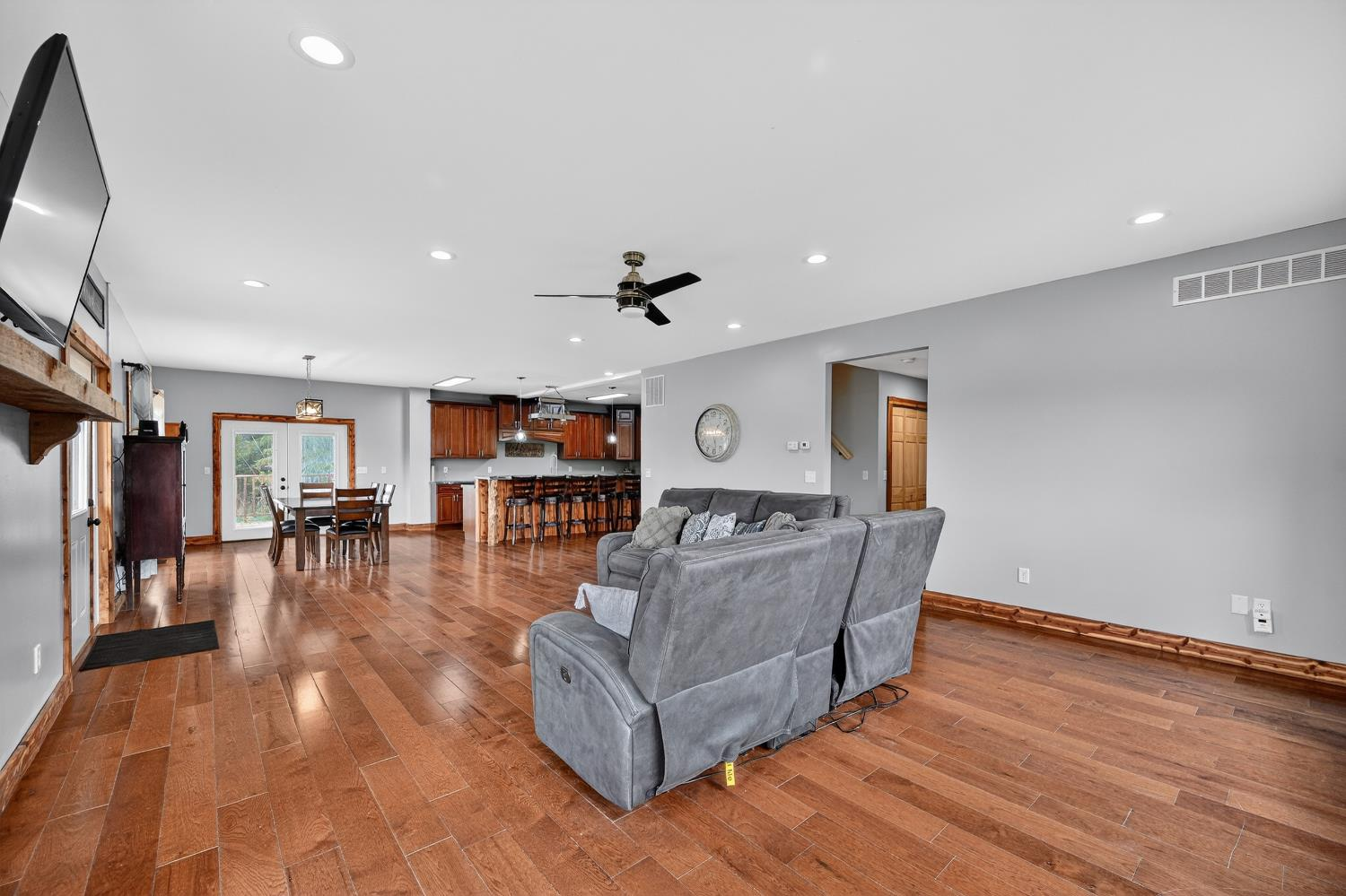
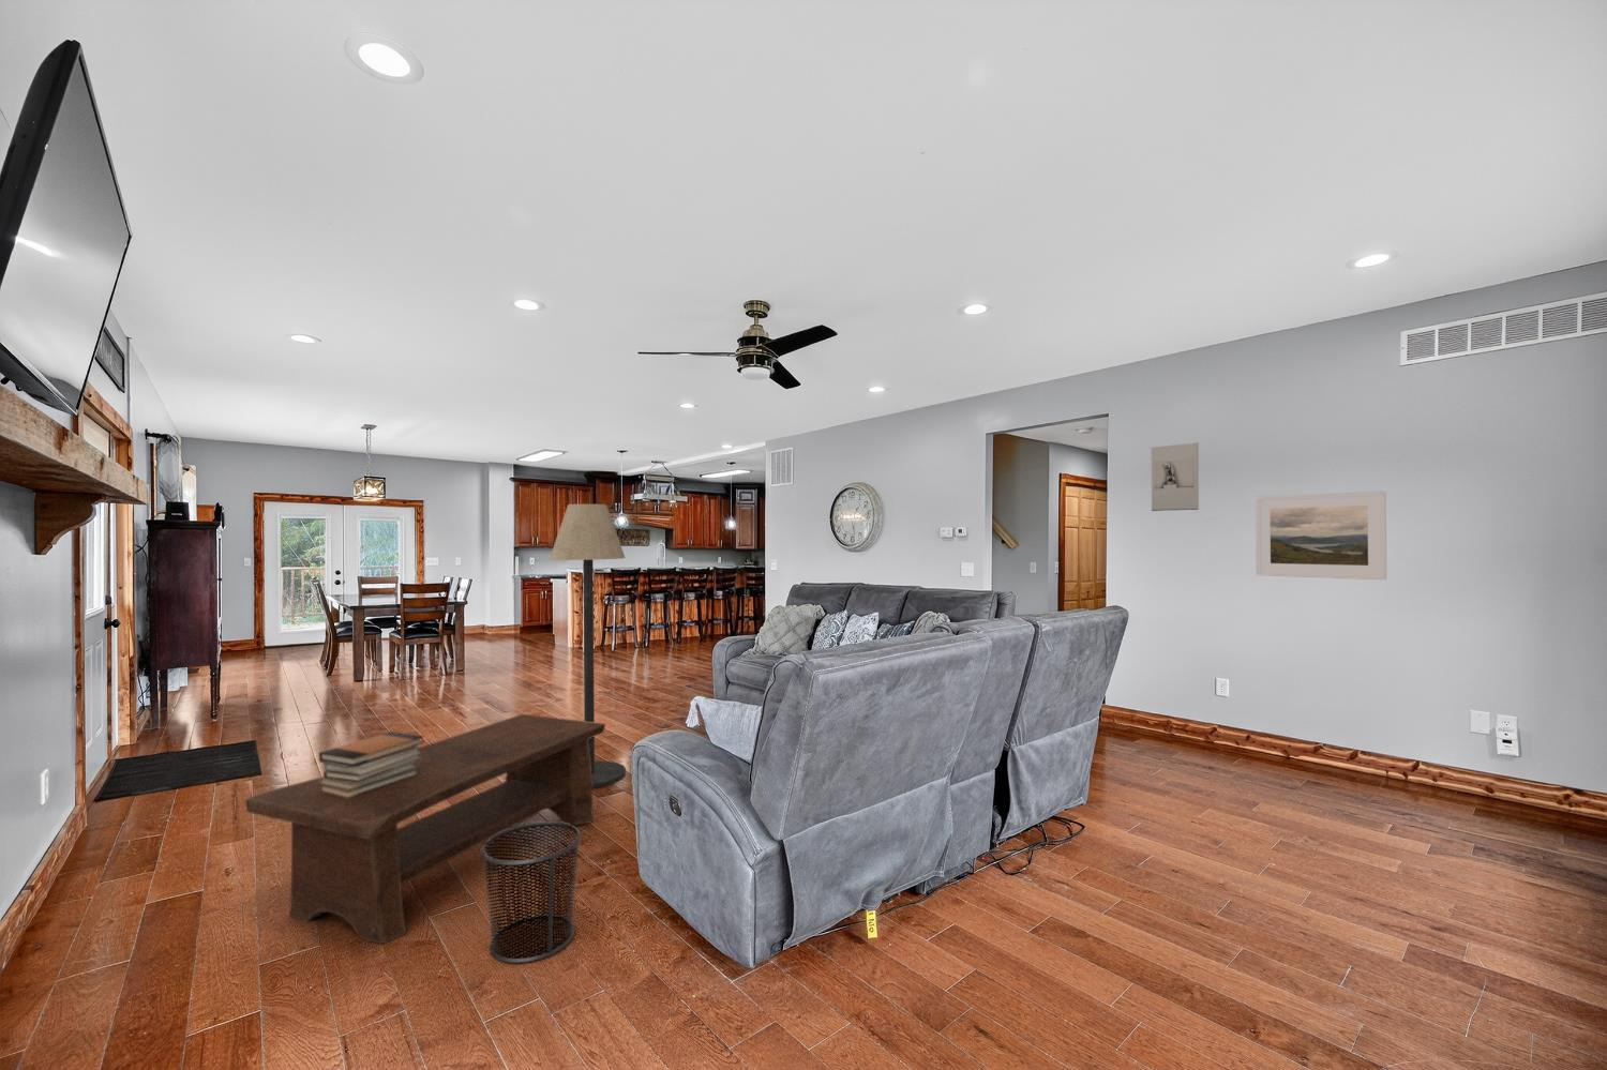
+ coffee table [245,713,607,946]
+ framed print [1255,491,1387,580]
+ floor lamp [548,504,627,789]
+ book stack [319,731,424,798]
+ wall sculpture [1151,442,1200,512]
+ waste bin [480,820,581,964]
